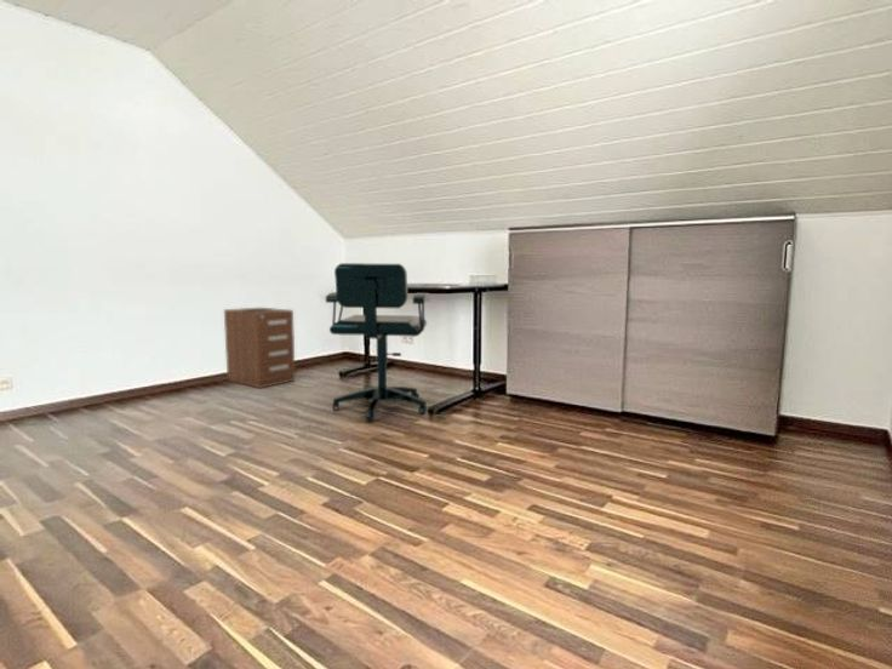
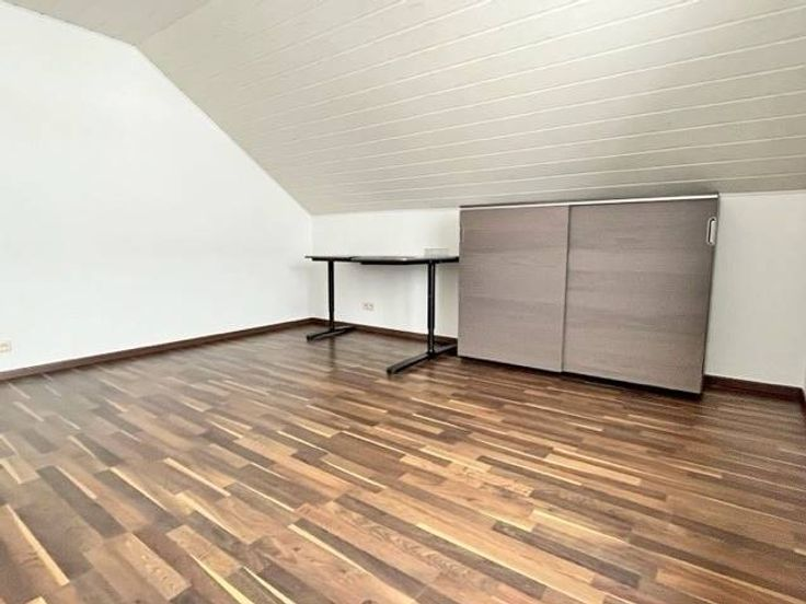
- filing cabinet [223,307,297,389]
- office chair [325,262,431,423]
